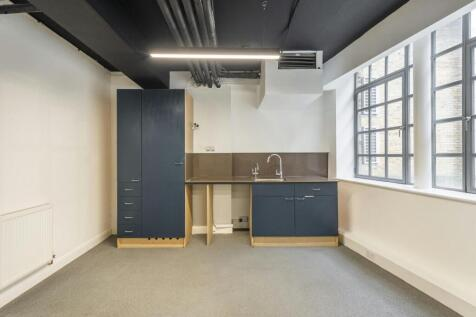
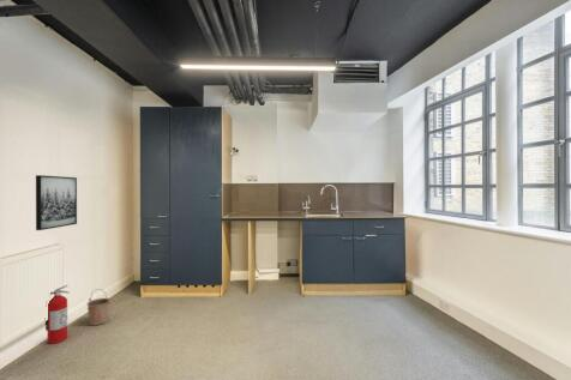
+ fire extinguisher [44,284,71,345]
+ bucket [86,288,112,327]
+ wall art [35,174,78,231]
